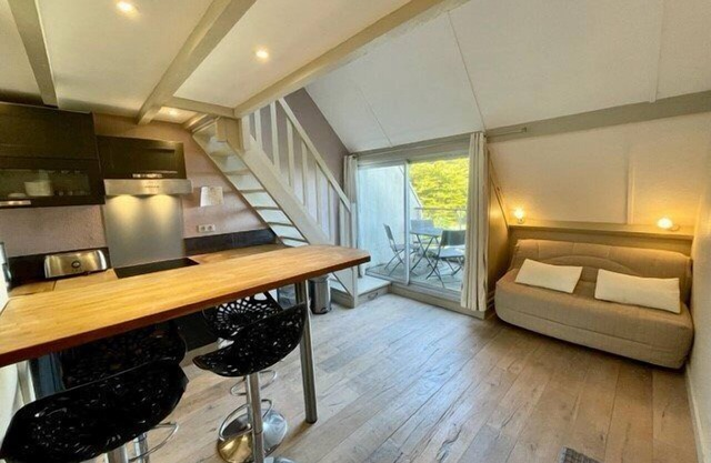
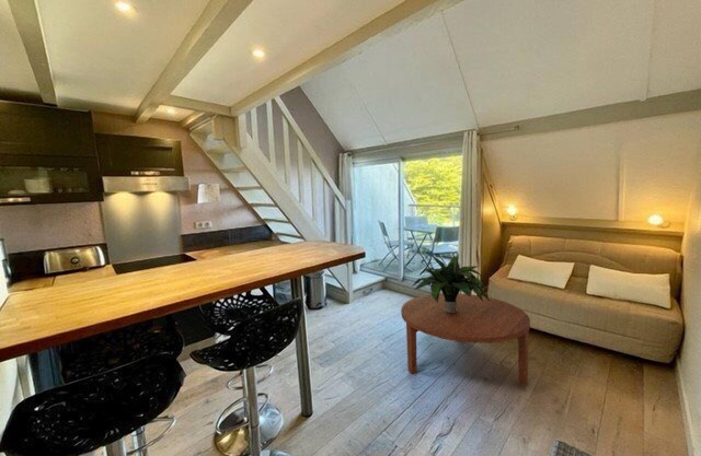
+ potted plant [411,254,490,313]
+ coffee table [400,292,531,386]
